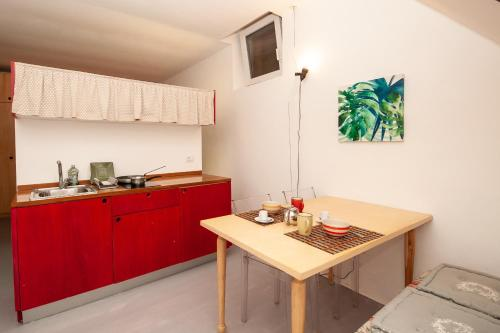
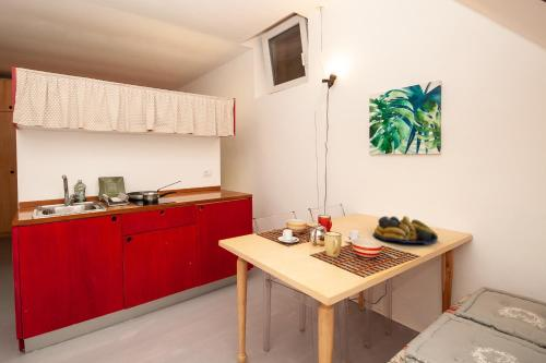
+ fruit bowl [372,215,439,245]
